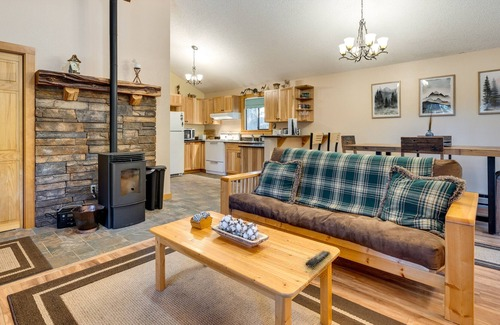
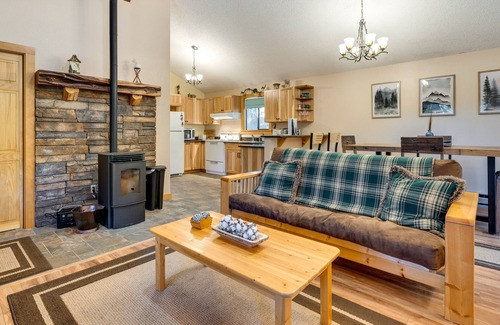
- remote control [305,250,331,268]
